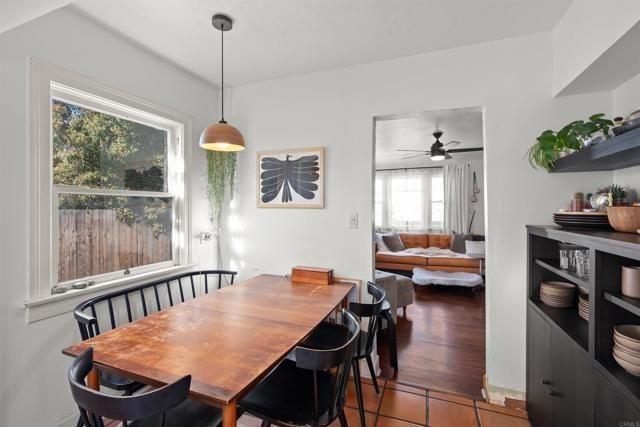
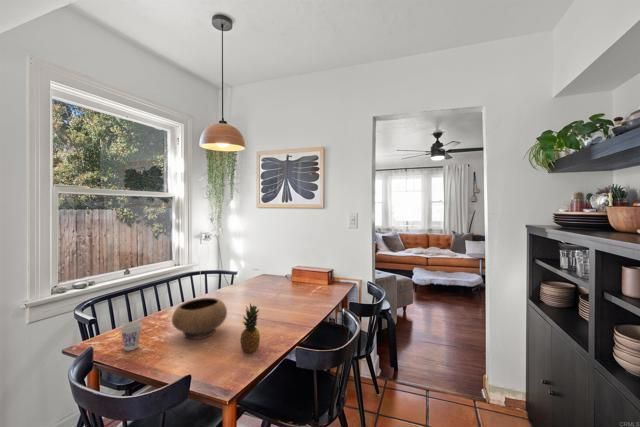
+ bowl [171,297,228,340]
+ fruit [239,302,261,354]
+ cup [119,320,143,352]
